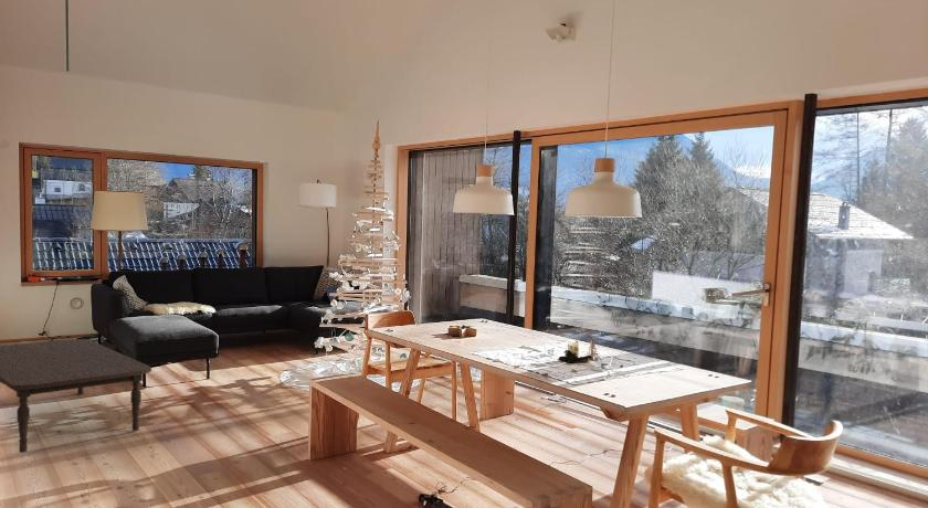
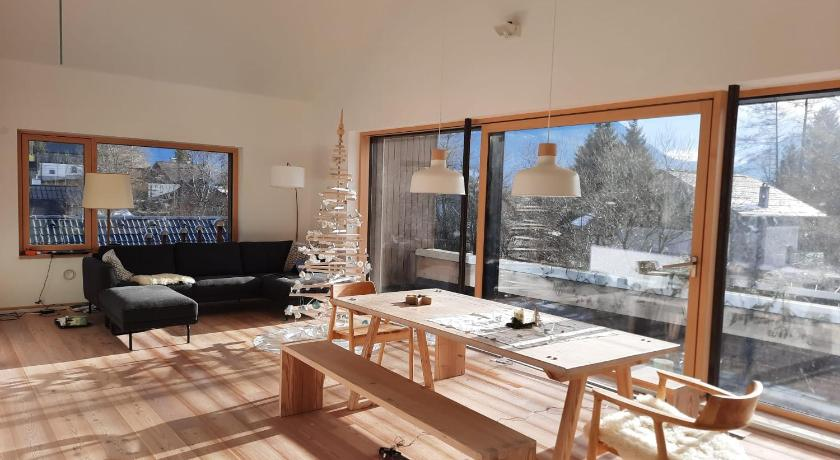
- coffee table [0,338,152,454]
